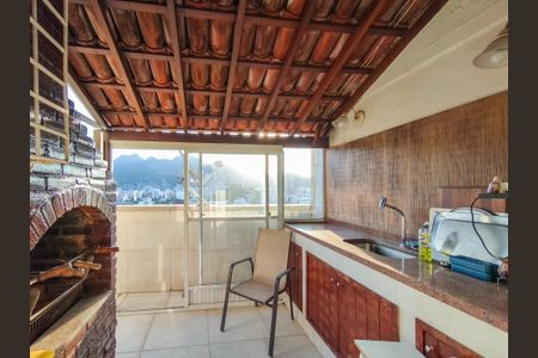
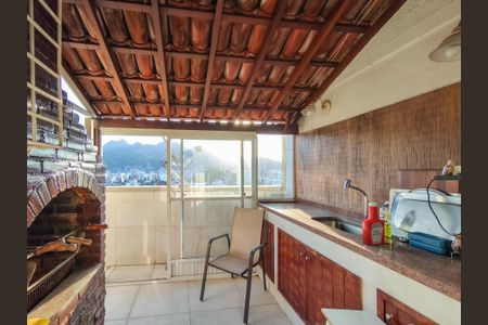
+ soap bottle [361,202,386,246]
